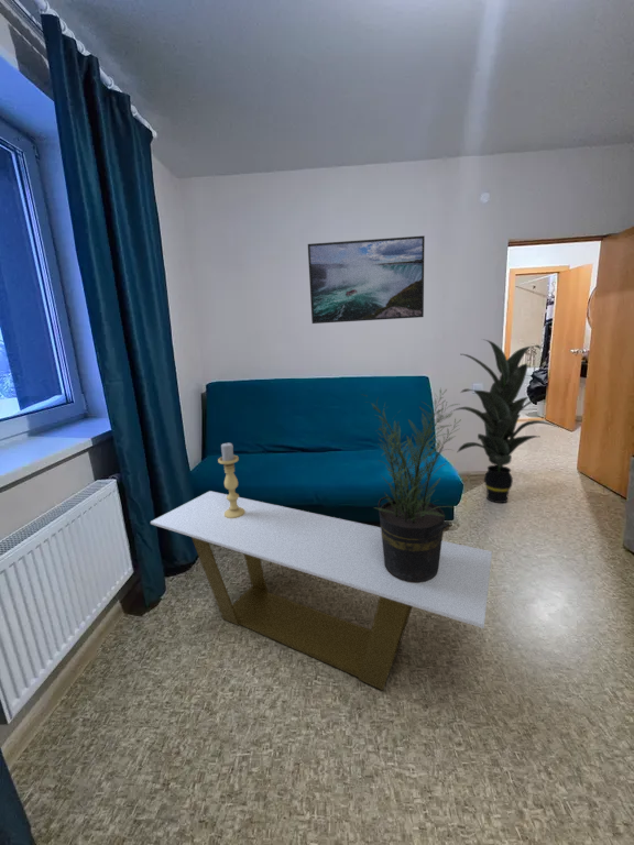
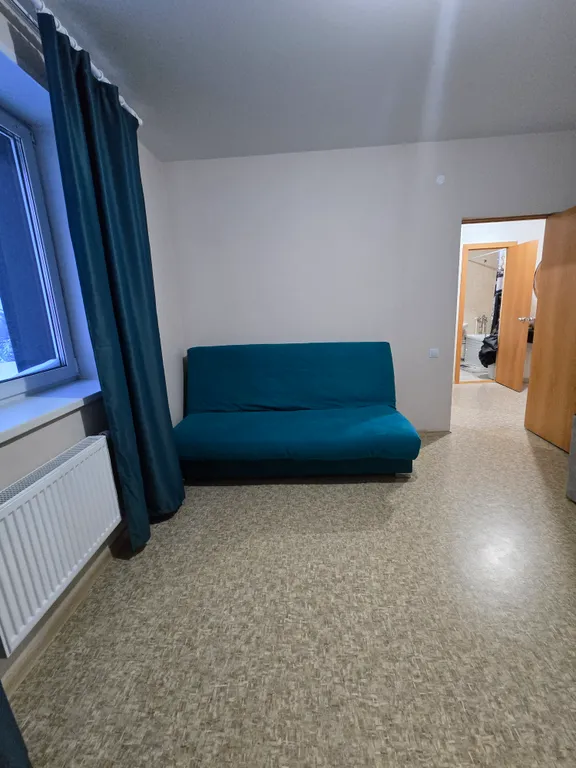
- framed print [307,234,426,325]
- indoor plant [451,338,565,504]
- potted plant [360,388,460,583]
- coffee table [150,490,493,691]
- candle holder [217,442,244,518]
